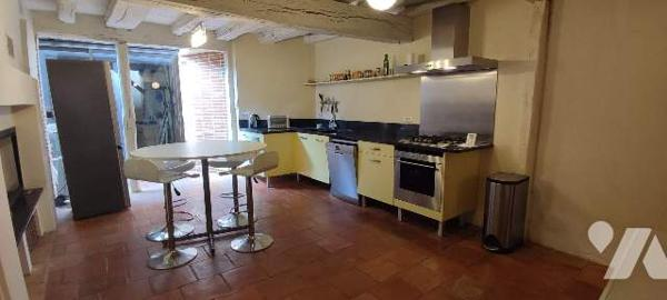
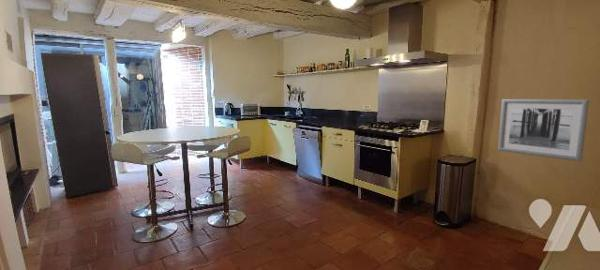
+ wall art [497,98,590,163]
